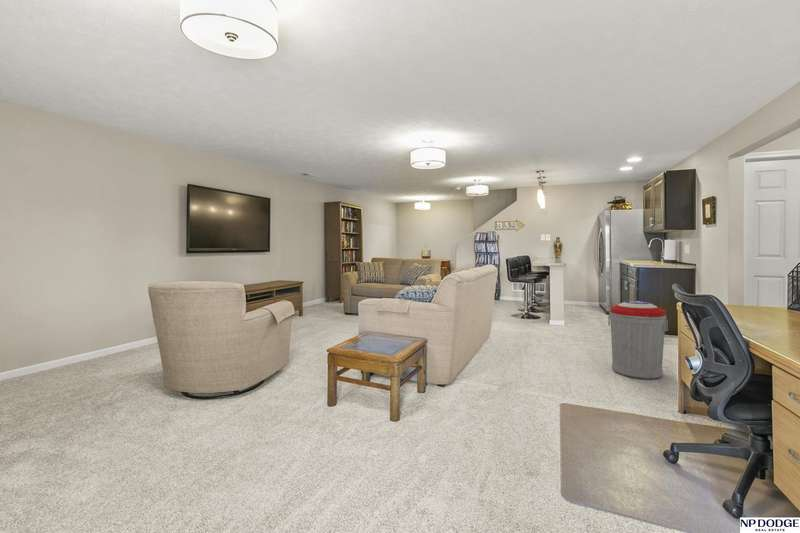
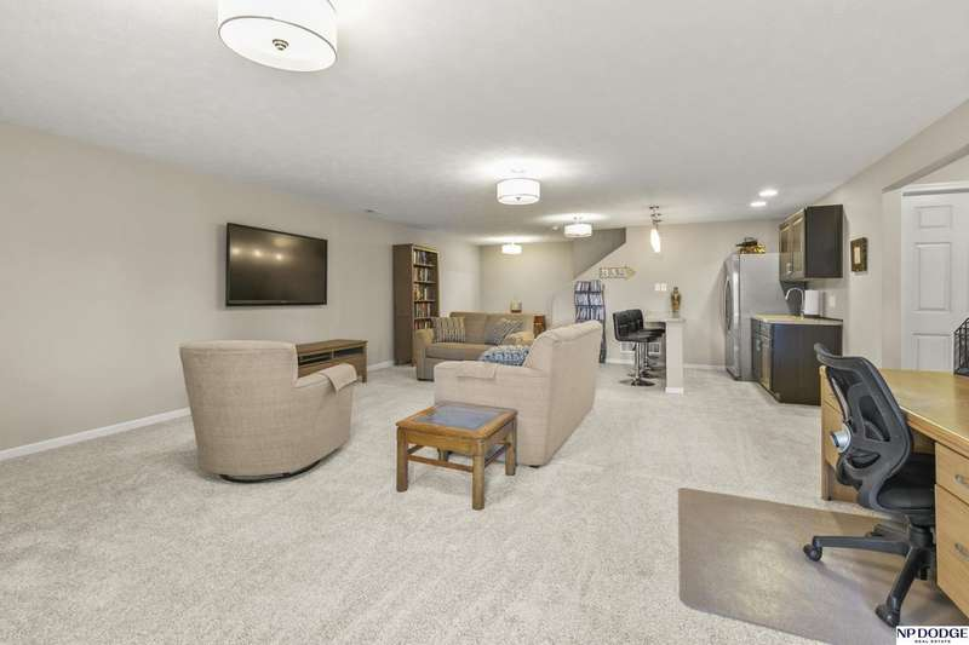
- trash can [607,300,669,380]
